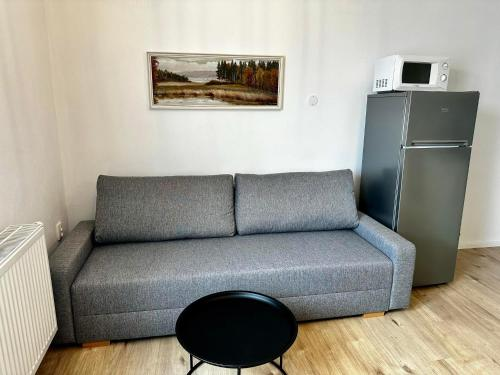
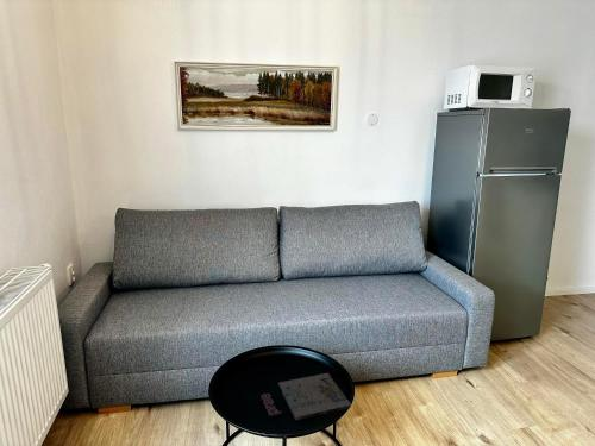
+ magazine [261,372,352,421]
